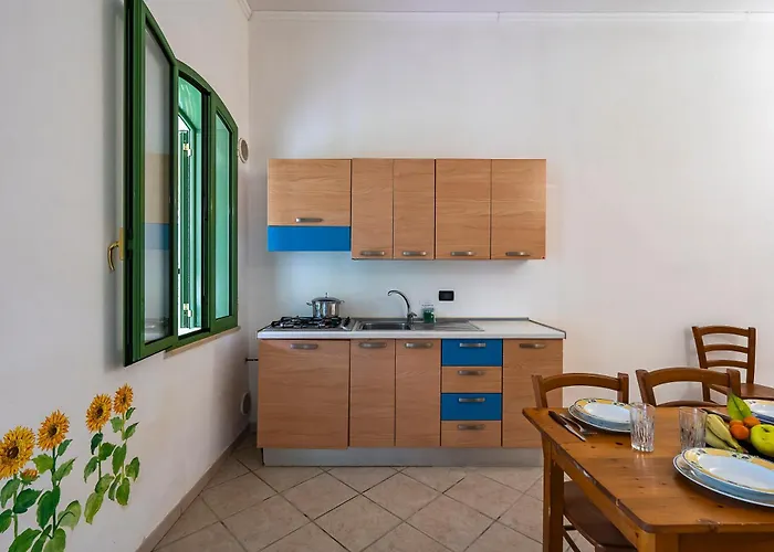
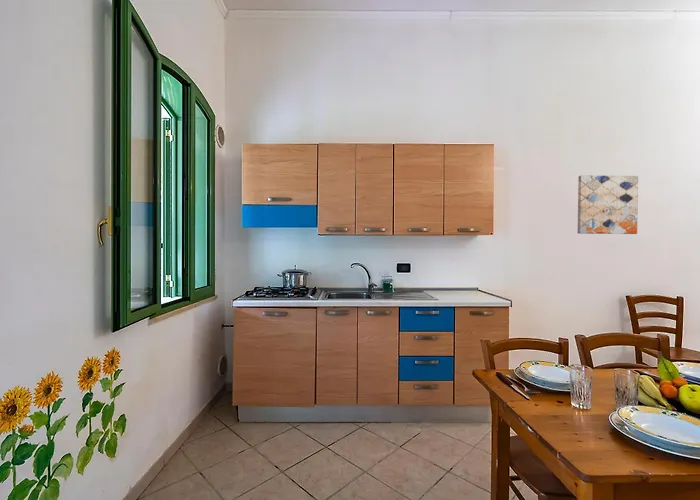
+ wall art [577,174,639,235]
